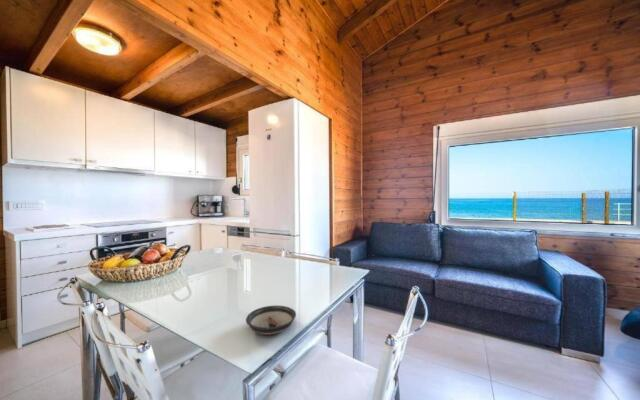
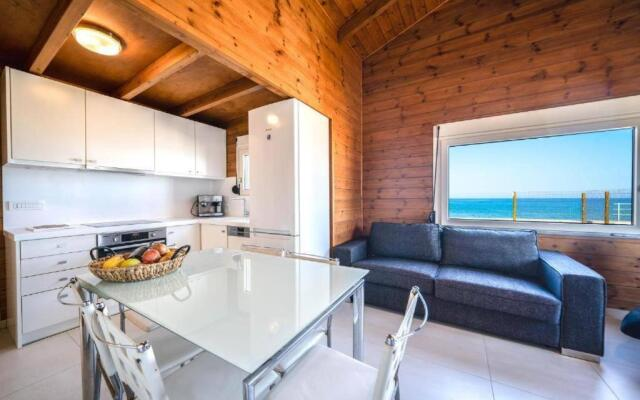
- saucer [245,305,297,336]
